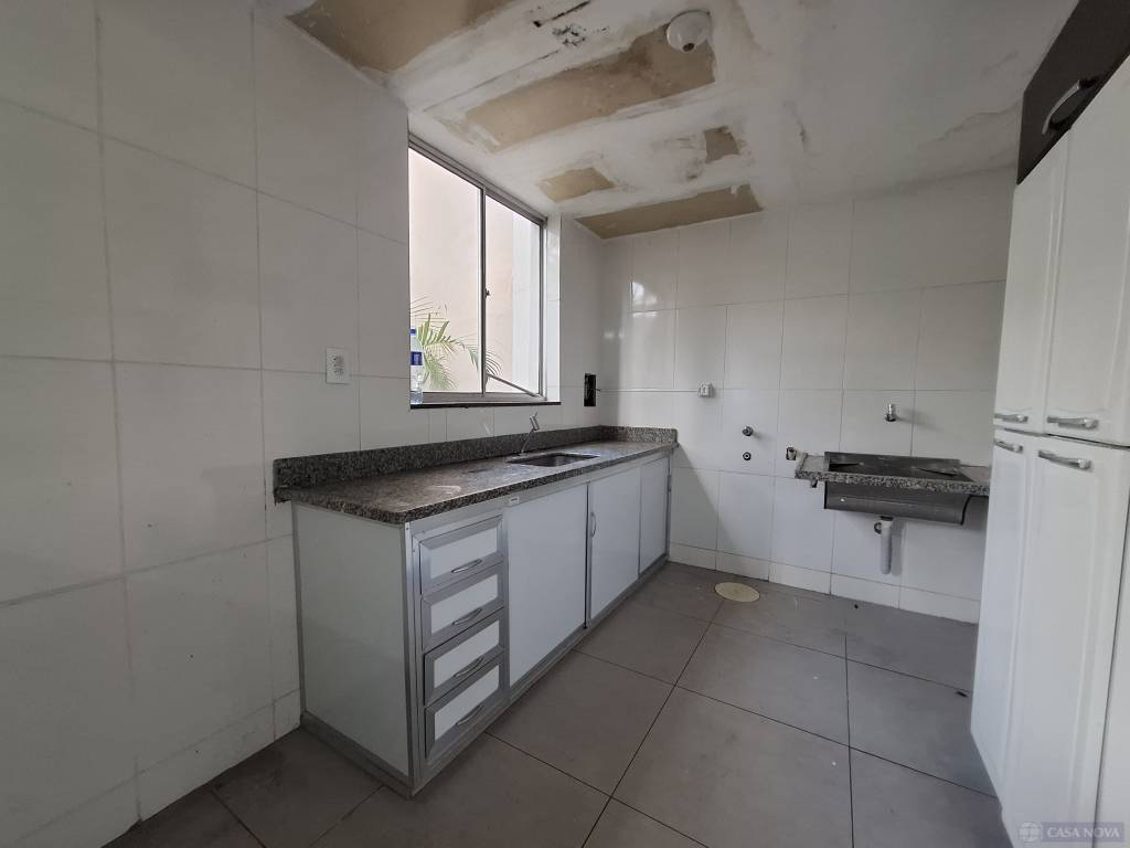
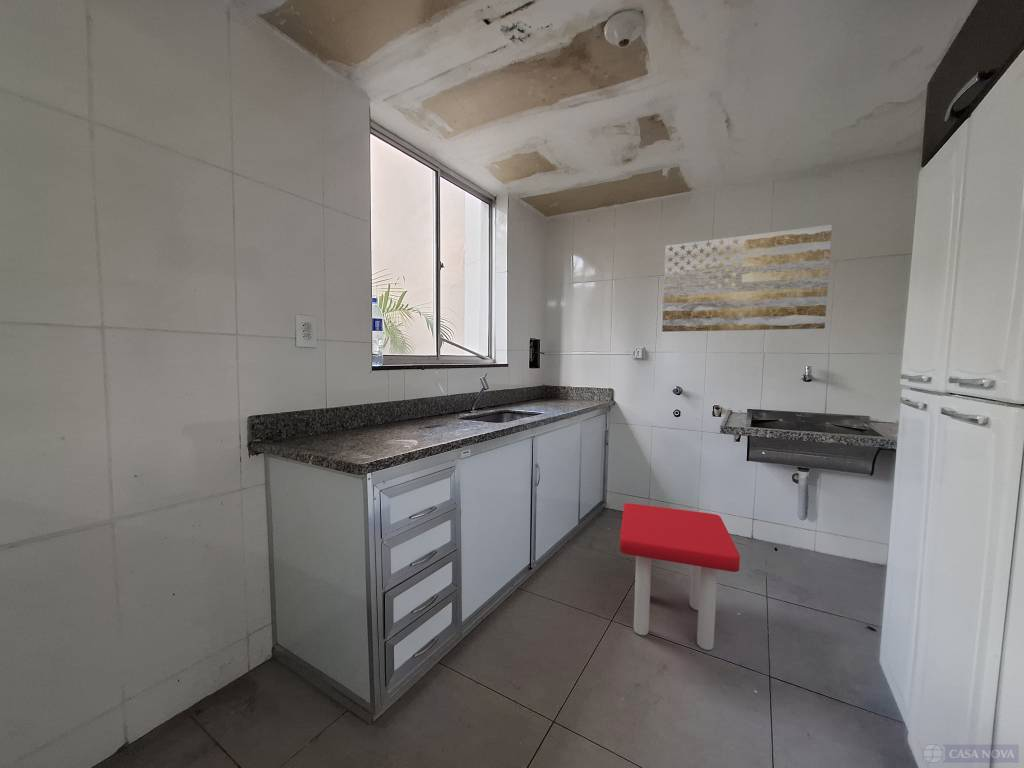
+ stool [619,502,741,651]
+ wall art [661,224,833,333]
